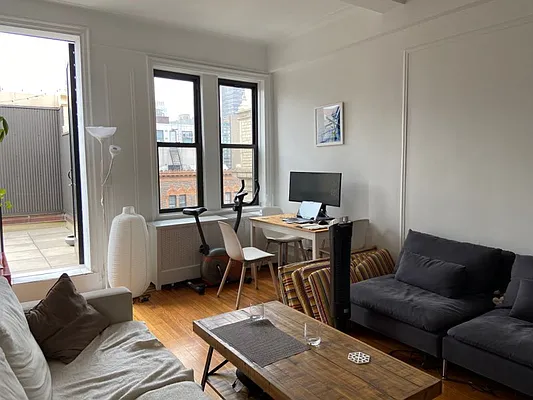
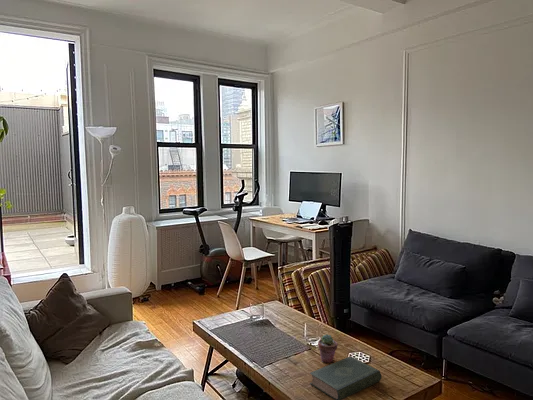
+ book [309,355,382,400]
+ potted succulent [317,334,339,364]
